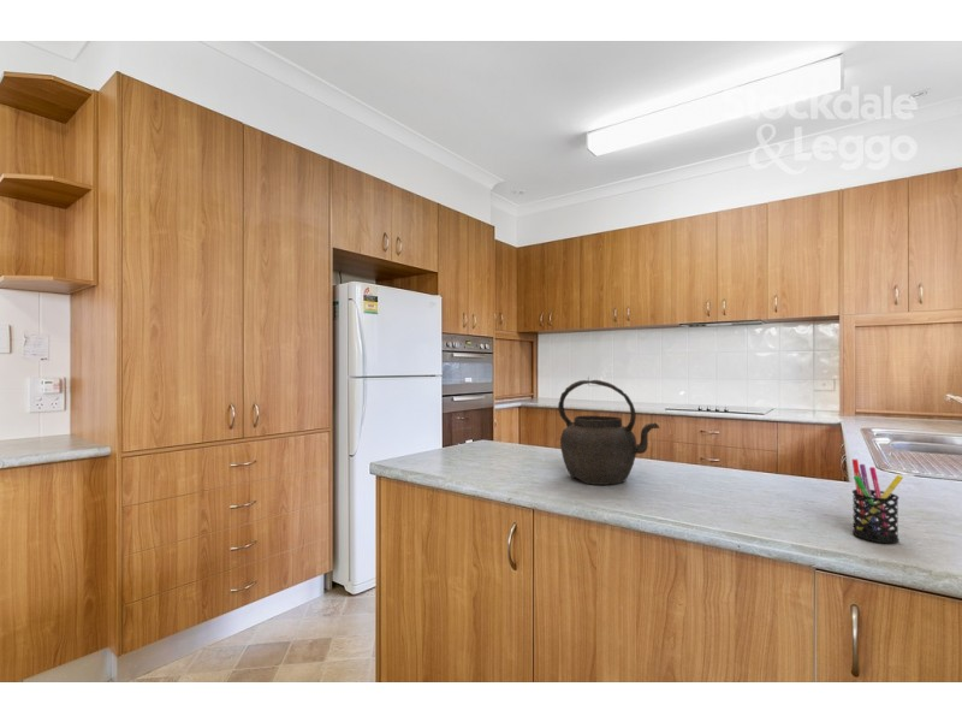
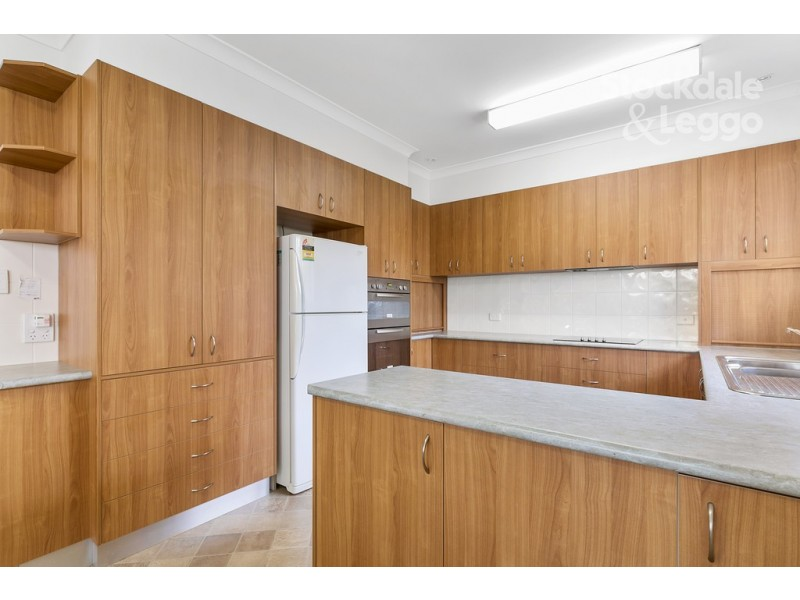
- pen holder [851,458,904,544]
- kettle [557,379,661,486]
